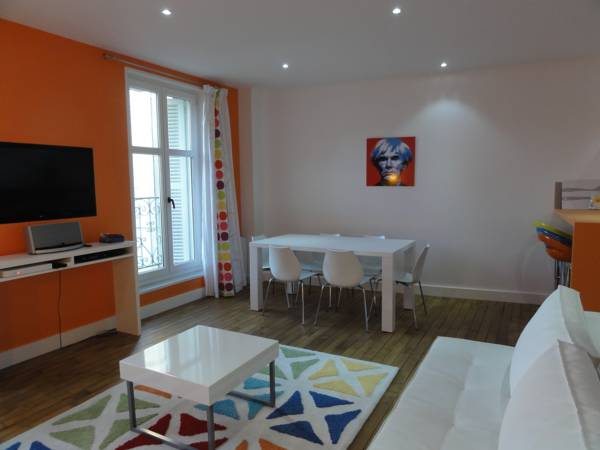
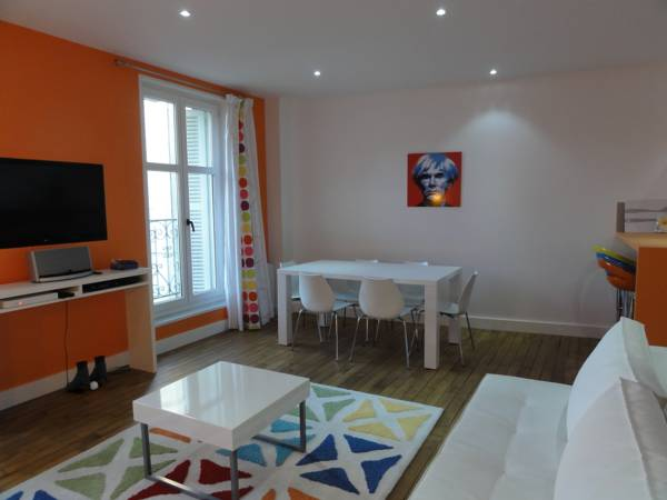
+ boots [64,354,110,391]
